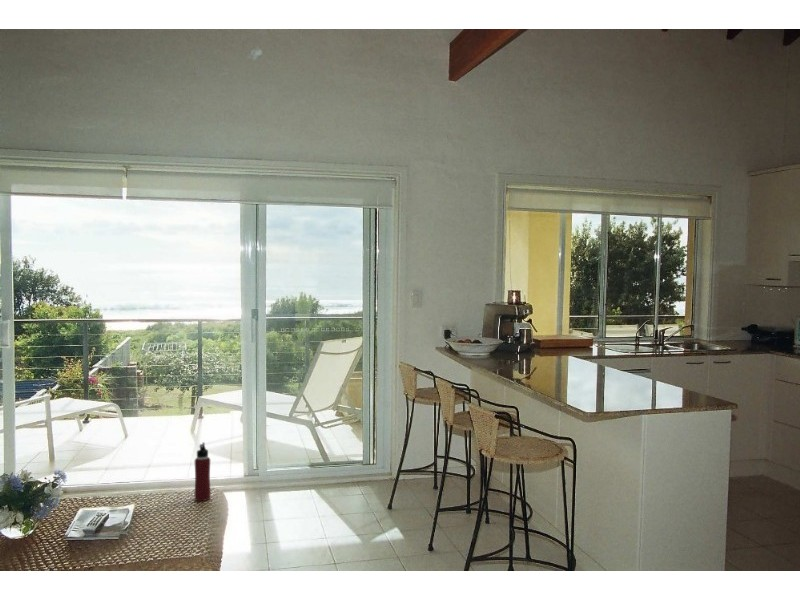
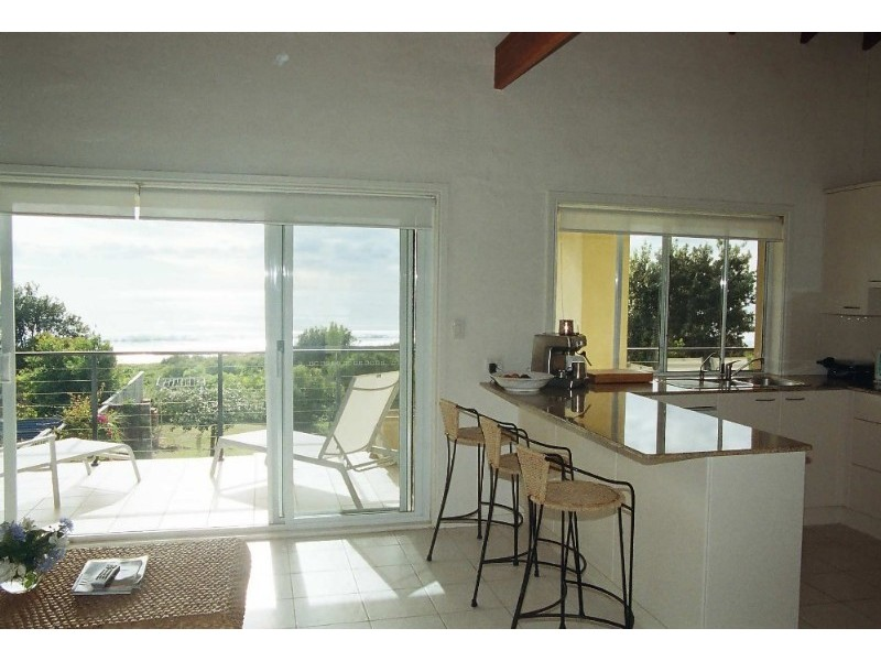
- water bottle [194,441,212,502]
